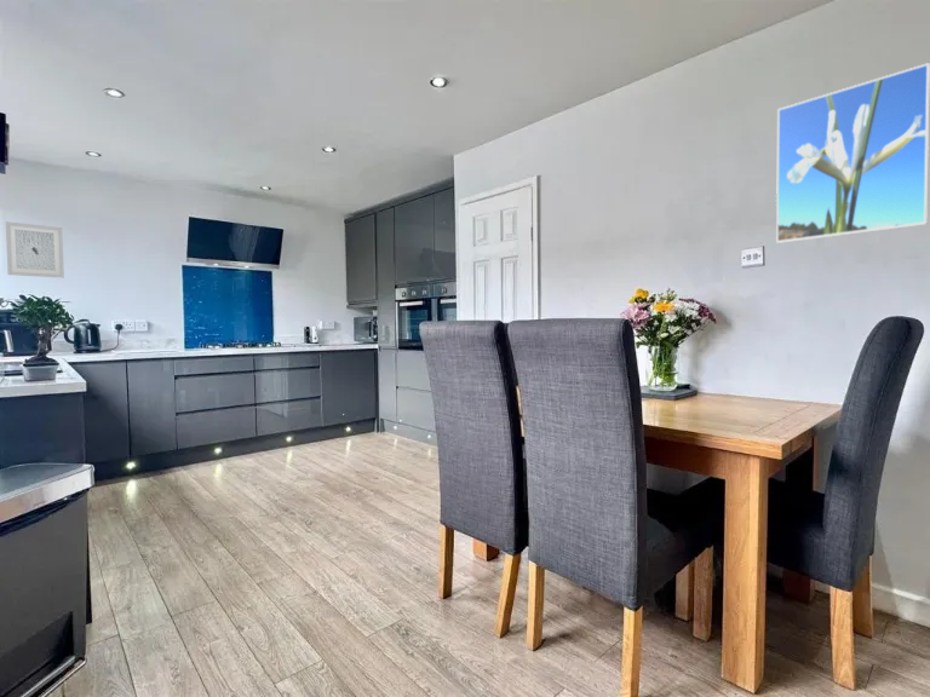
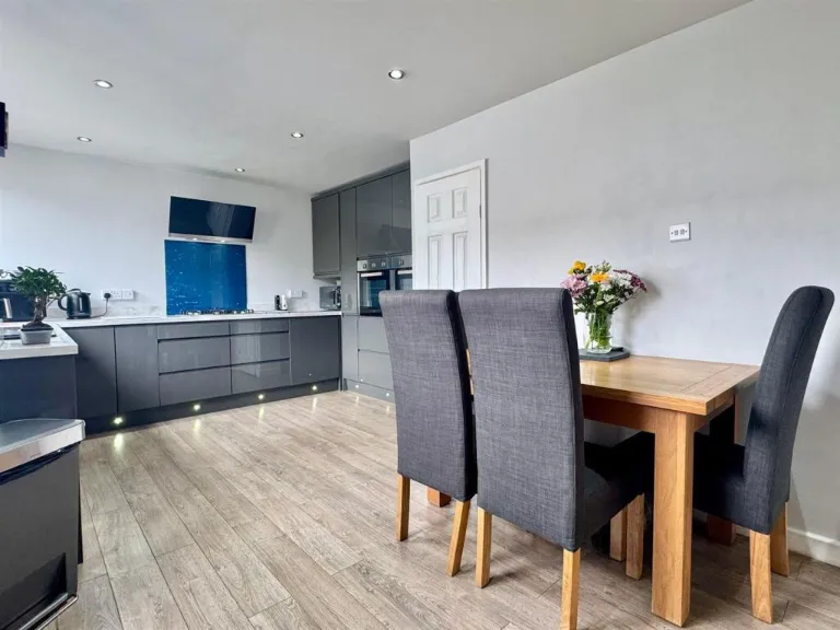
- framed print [775,62,930,244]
- wall art [5,220,65,280]
